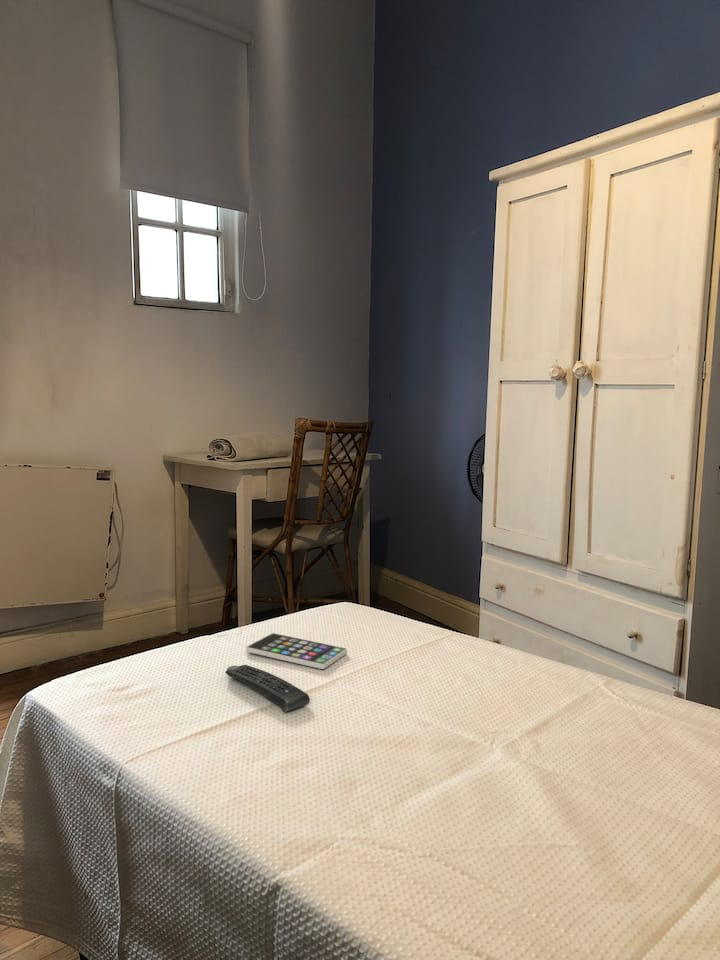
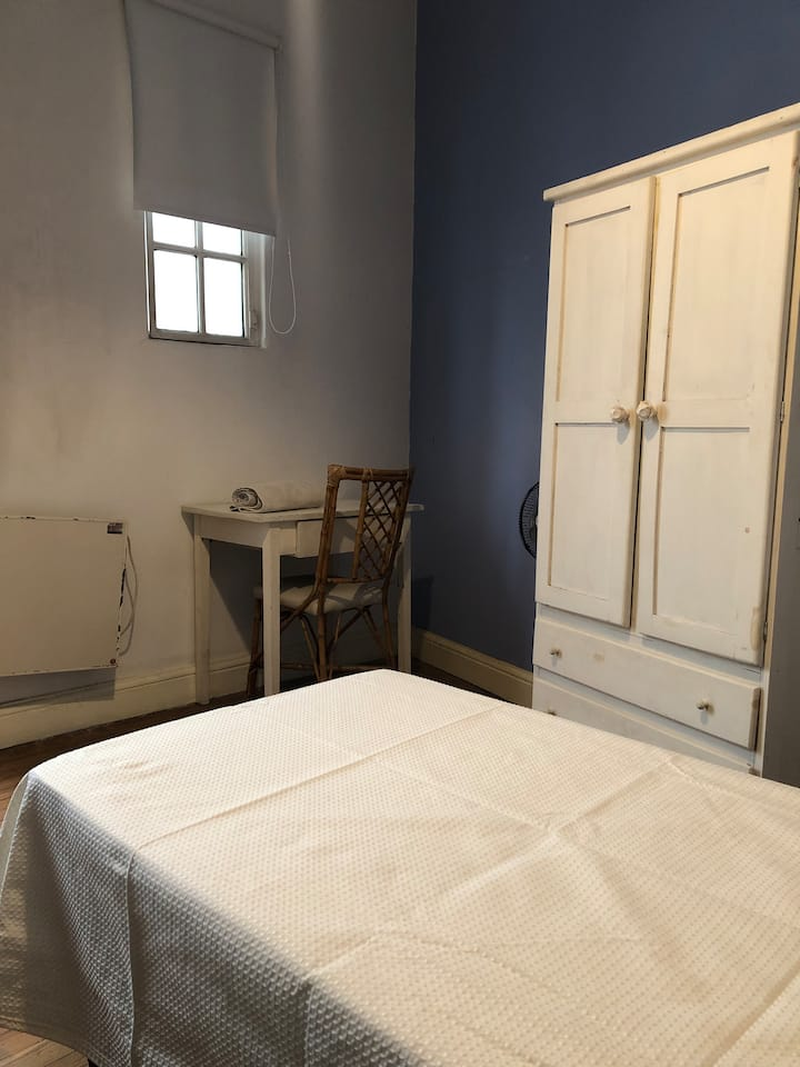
- remote control [224,664,311,713]
- smartphone [245,632,348,670]
